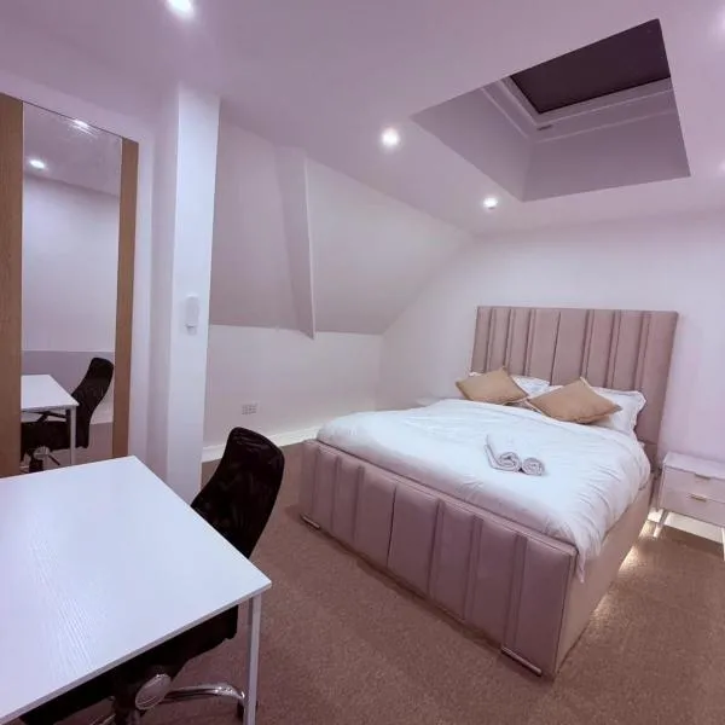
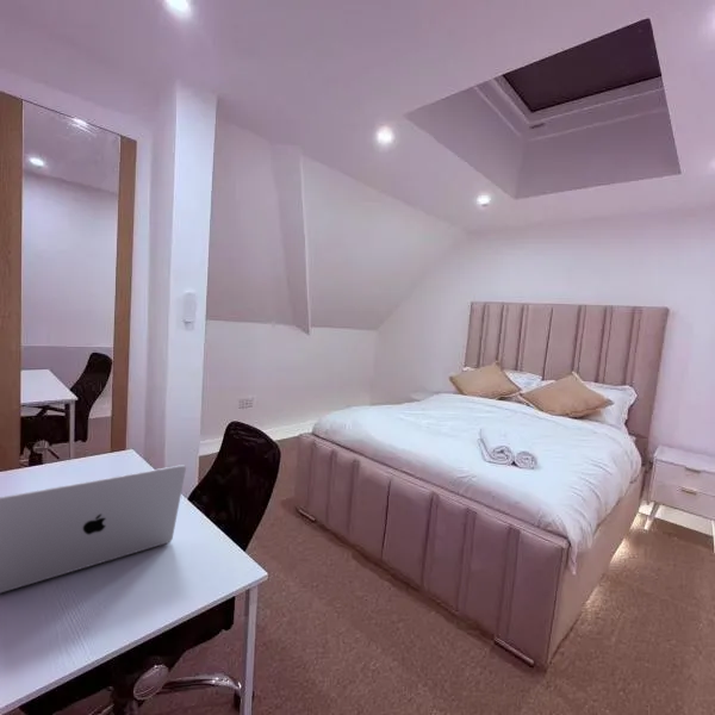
+ laptop [0,464,187,595]
